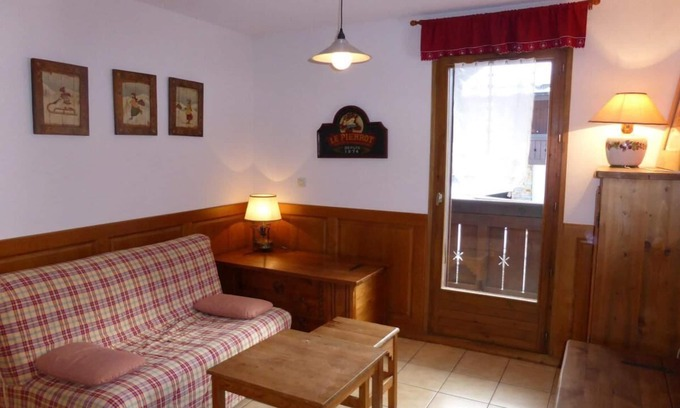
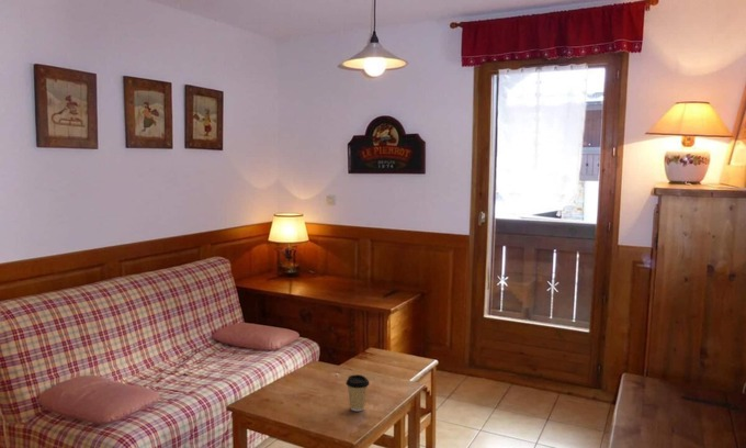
+ coffee cup [344,373,371,412]
